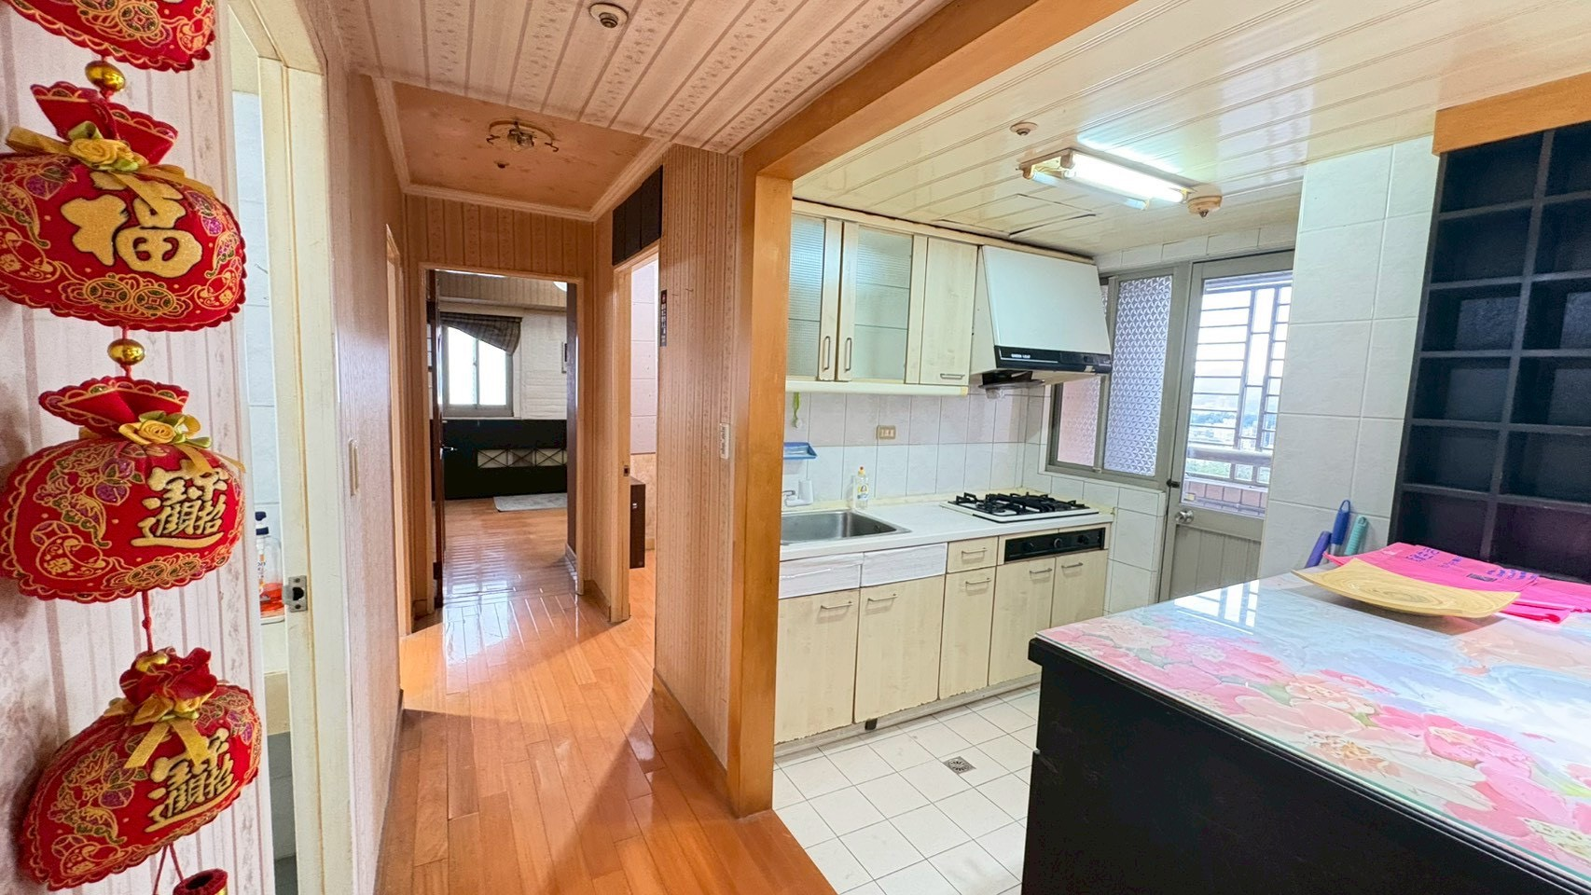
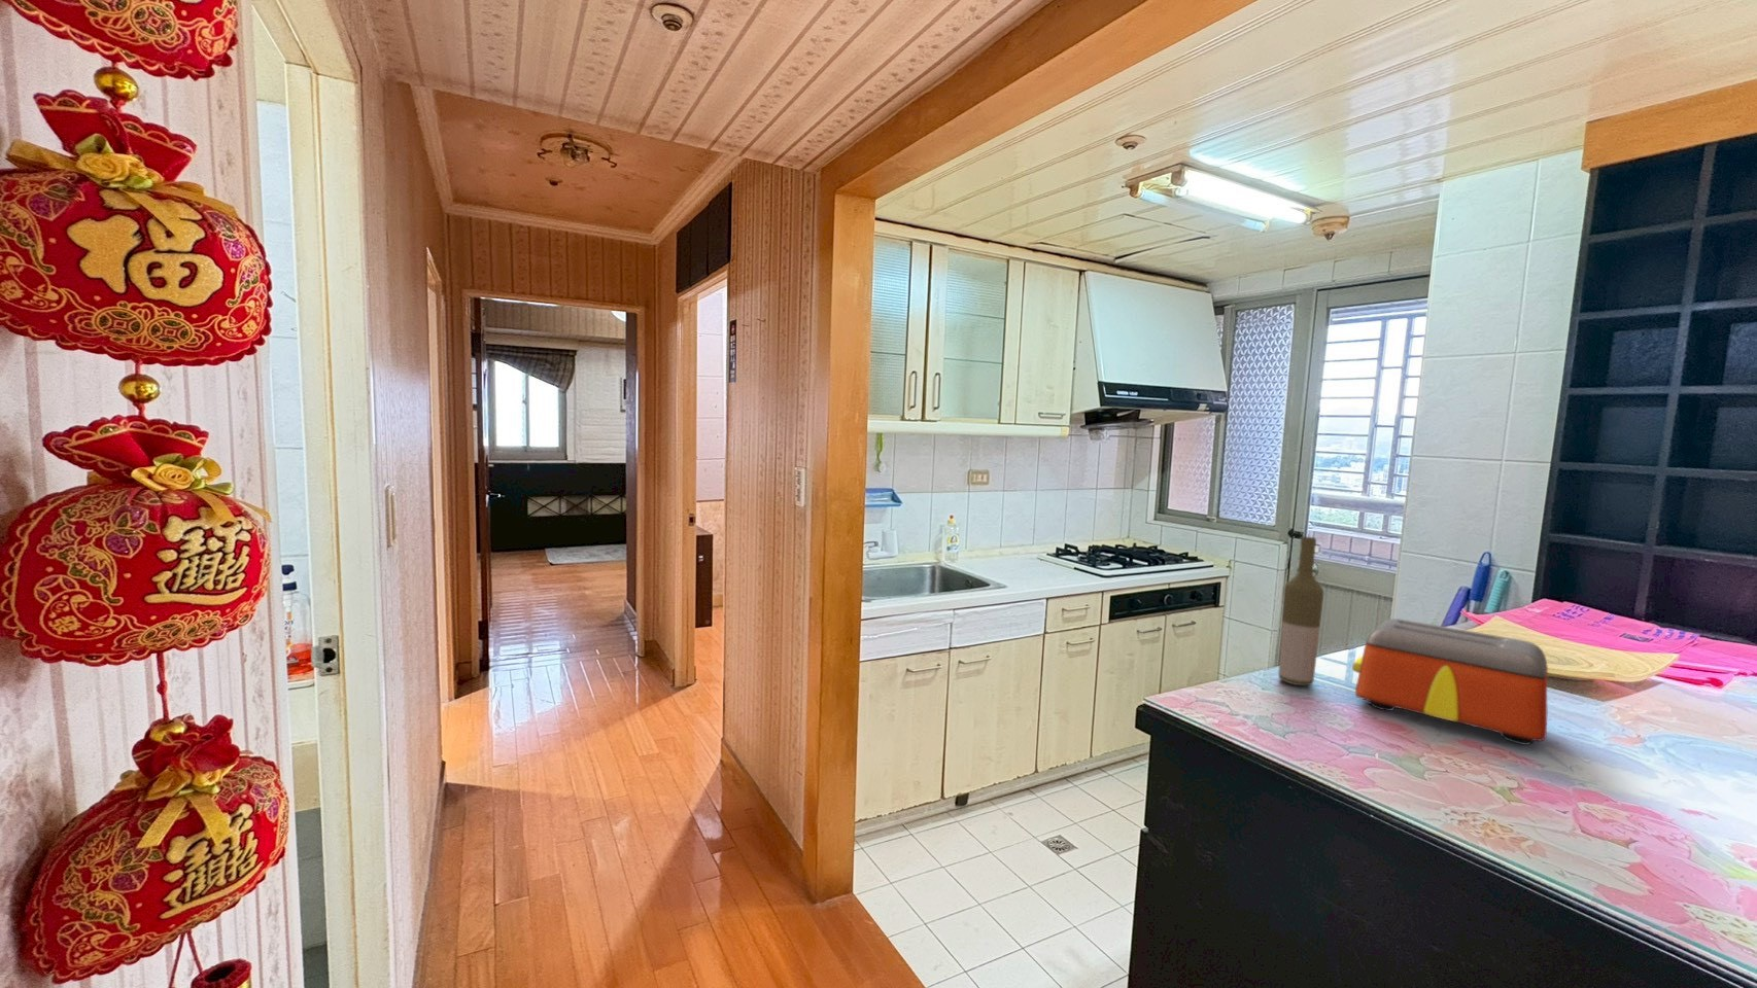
+ toaster [1352,618,1549,747]
+ bottle [1277,536,1325,686]
